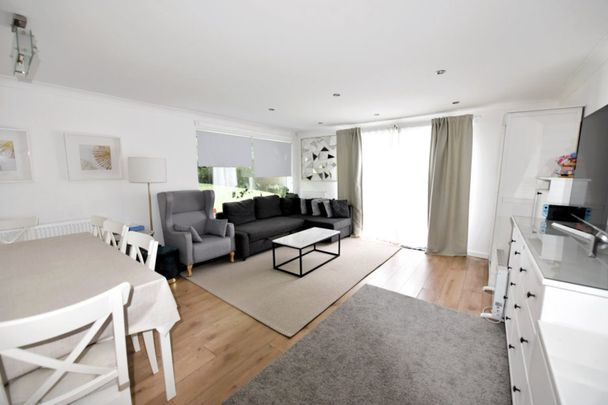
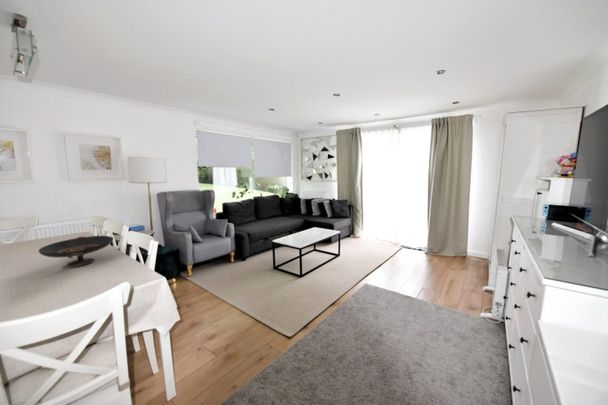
+ decorative bowl [38,235,114,268]
